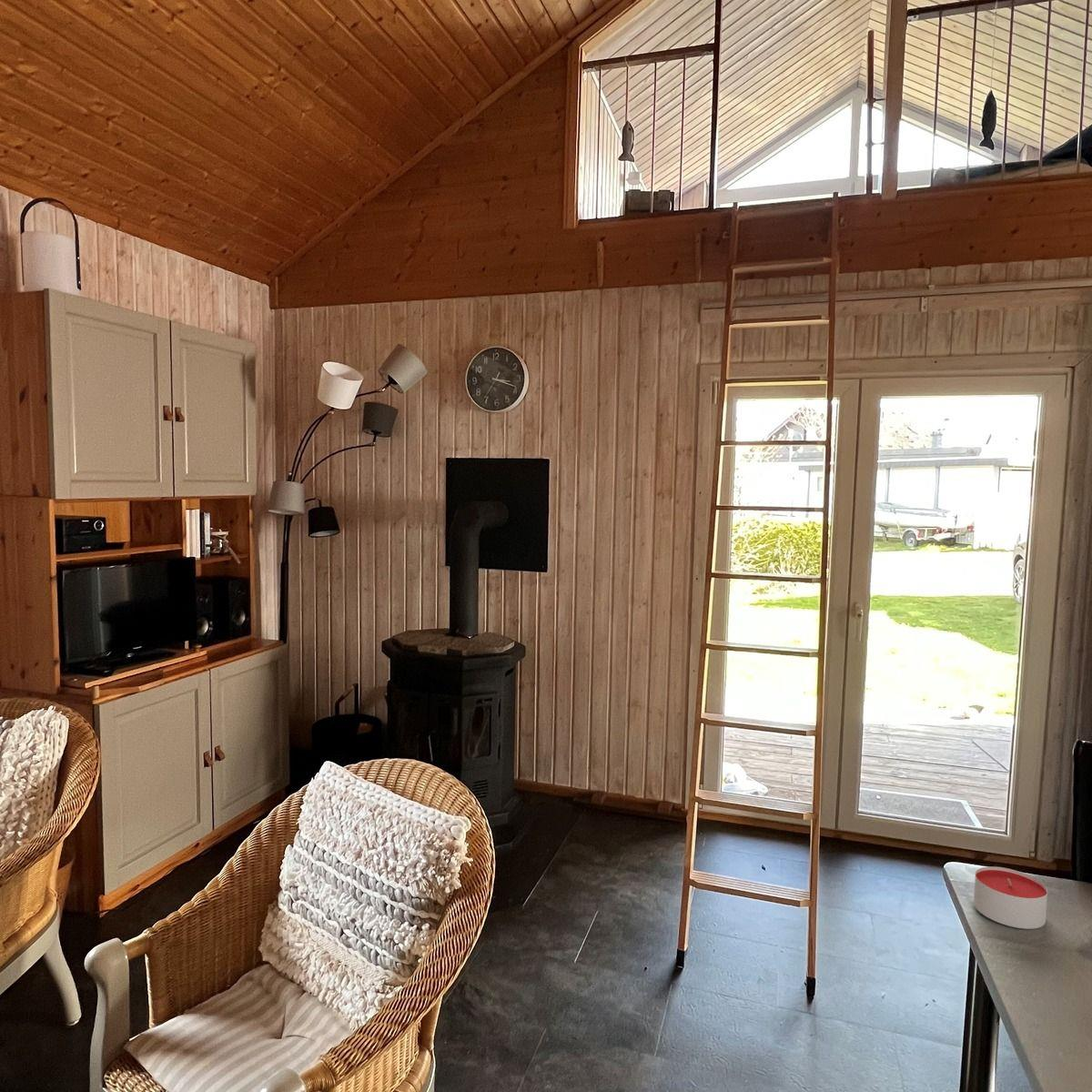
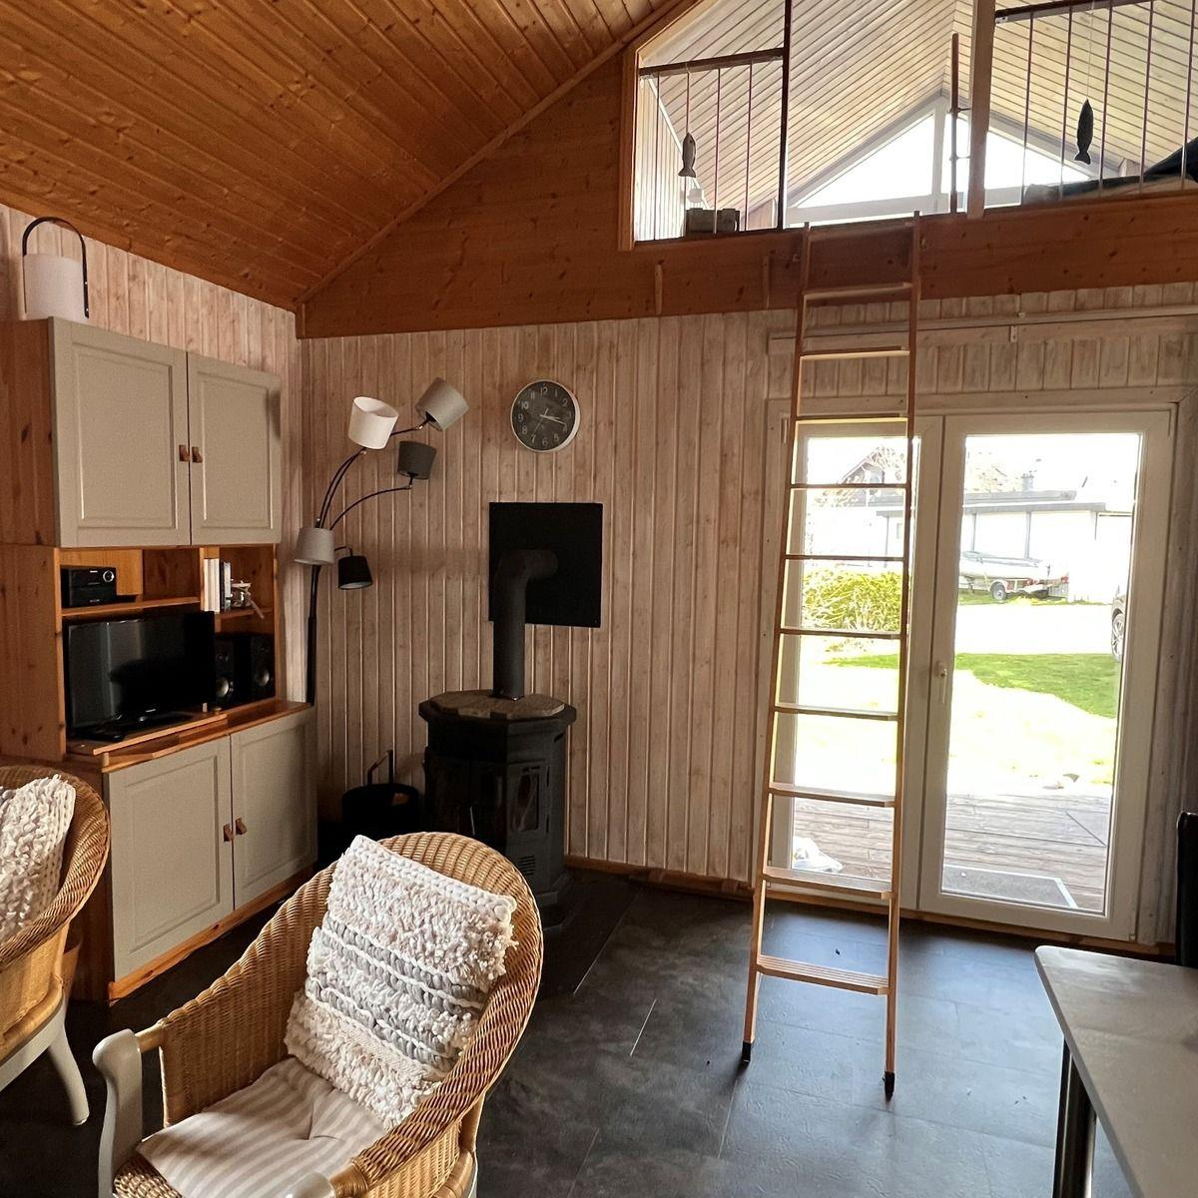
- candle [973,865,1048,930]
